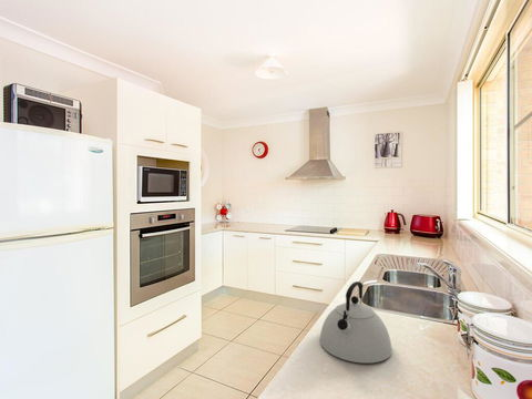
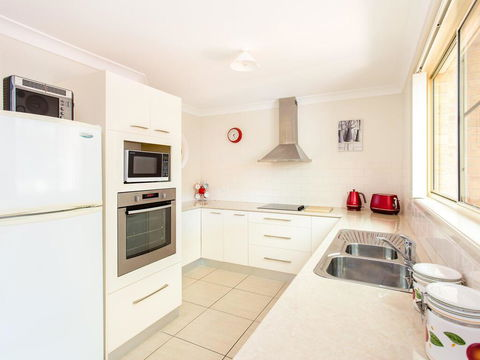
- kettle [319,280,393,365]
